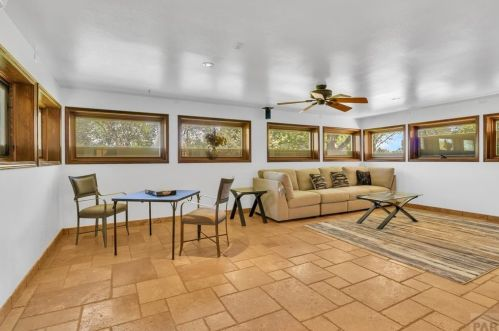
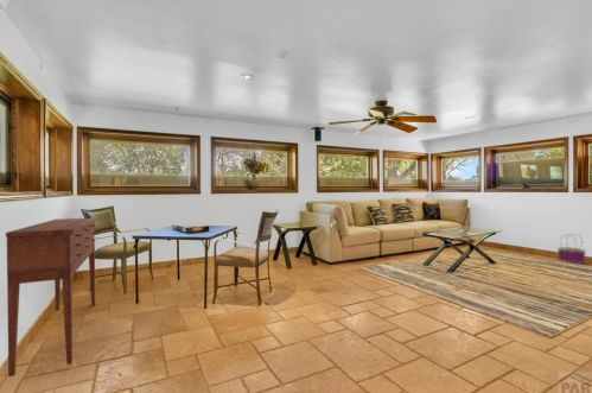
+ basket [556,233,587,265]
+ console table [5,216,98,378]
